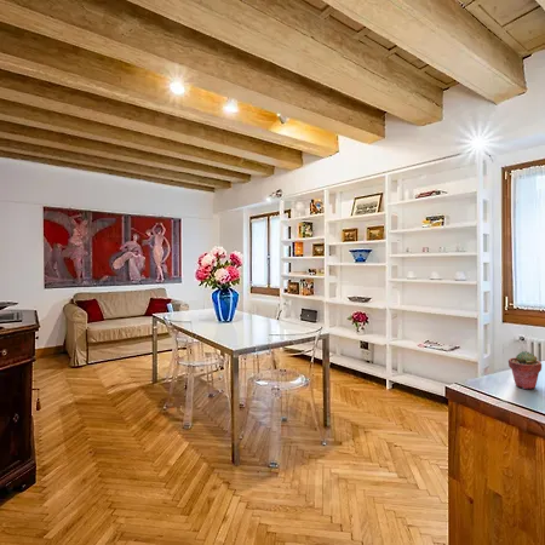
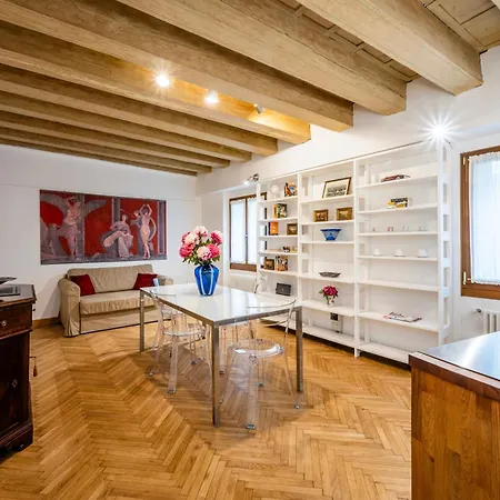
- potted succulent [507,350,543,390]
